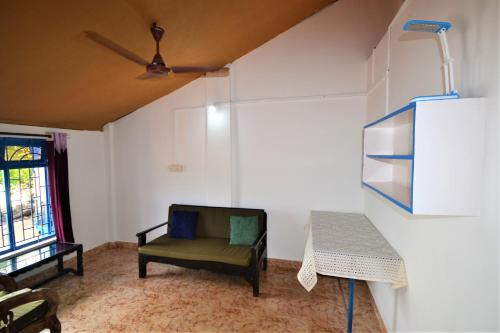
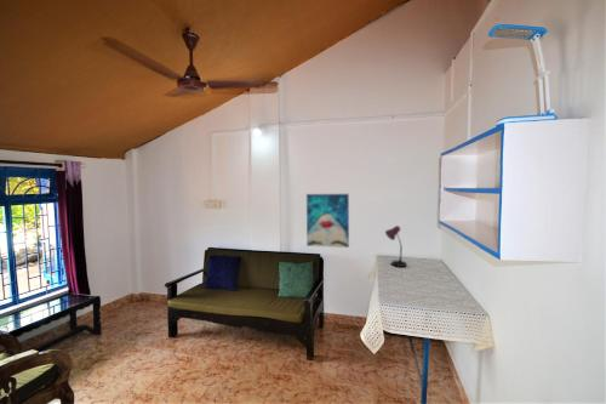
+ desk lamp [384,224,408,268]
+ wall art [305,193,350,249]
